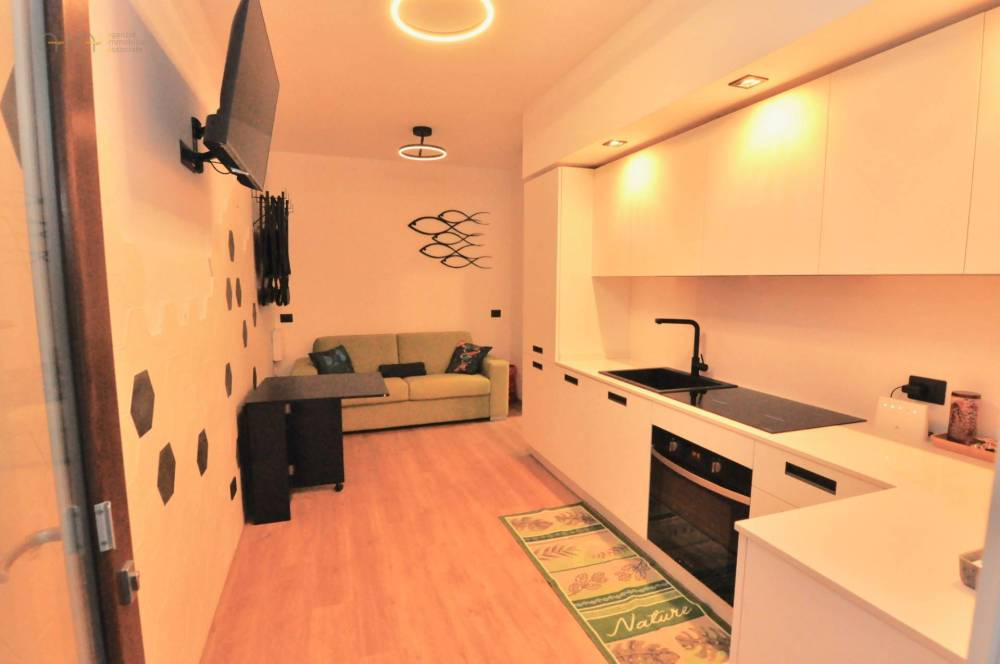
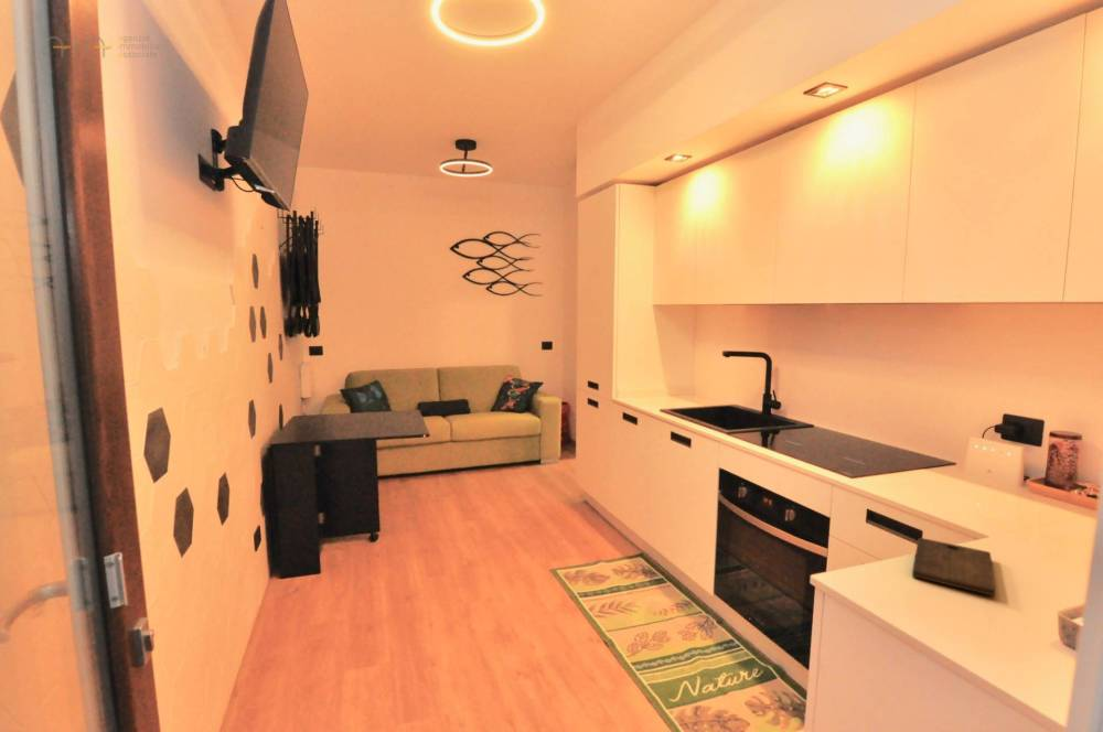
+ cutting board [911,537,996,598]
